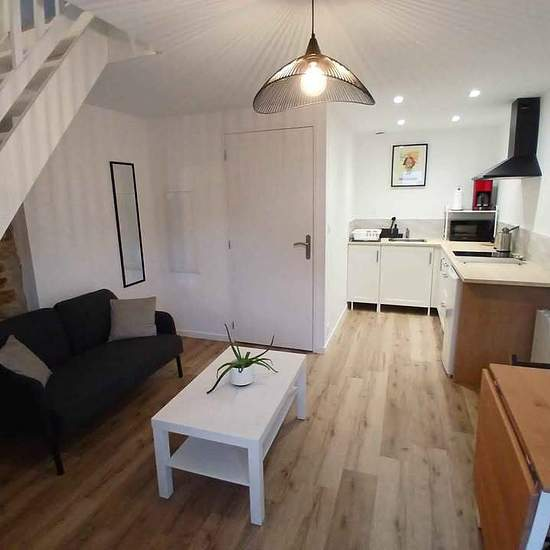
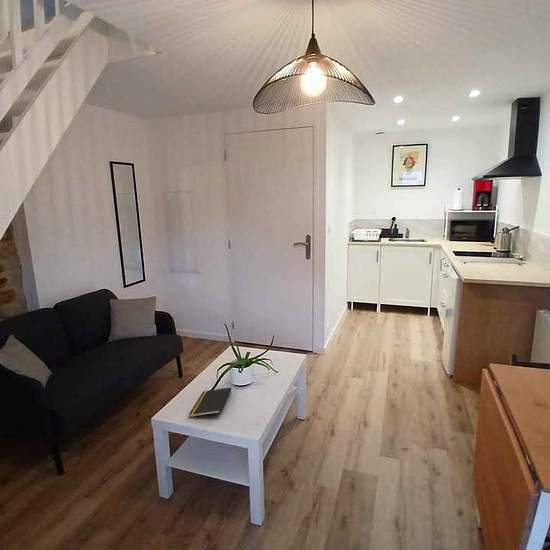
+ notepad [188,386,232,418]
